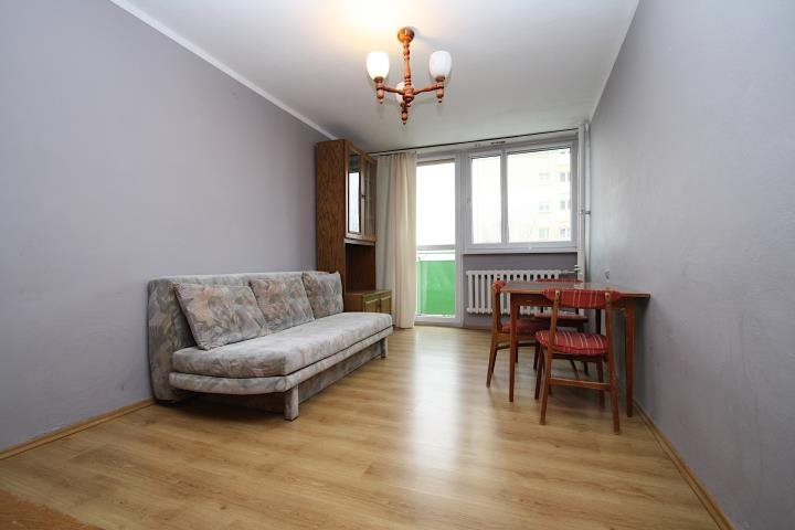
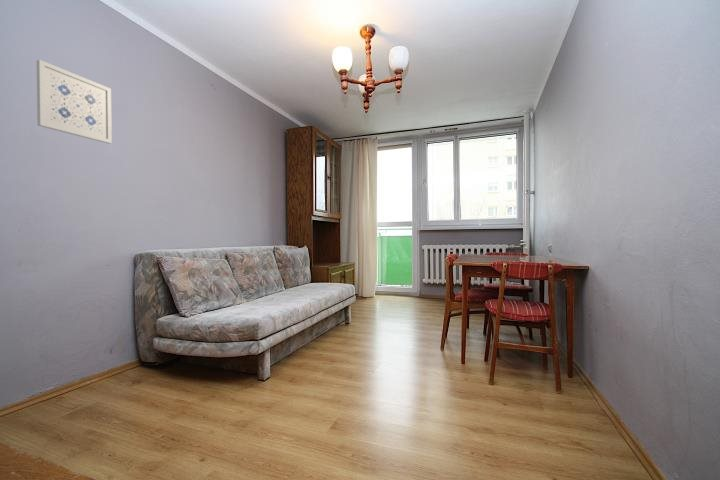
+ wall art [36,59,113,145]
